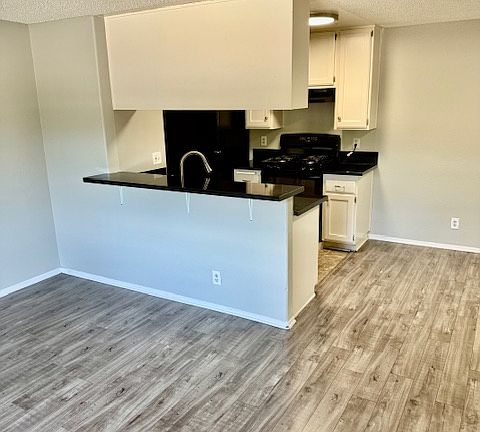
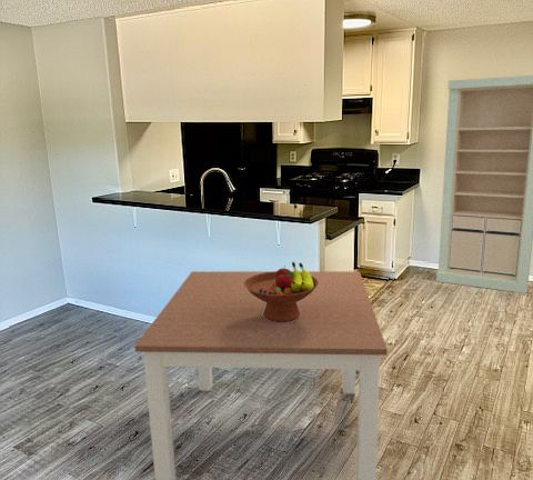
+ storage cabinet [435,74,533,294]
+ fruit bowl [244,261,319,322]
+ dining table [133,270,389,480]
